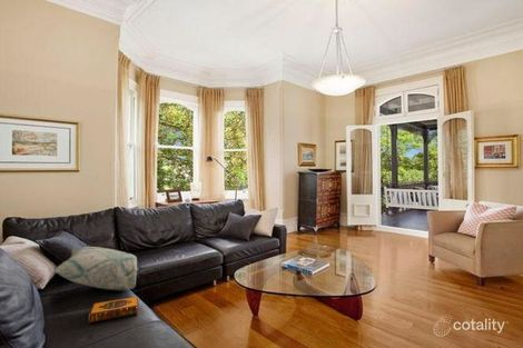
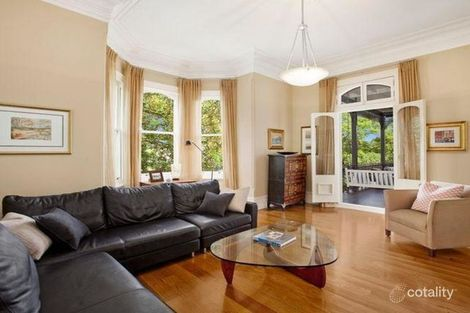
- decorative pillow [51,246,138,291]
- hardback book [87,296,139,325]
